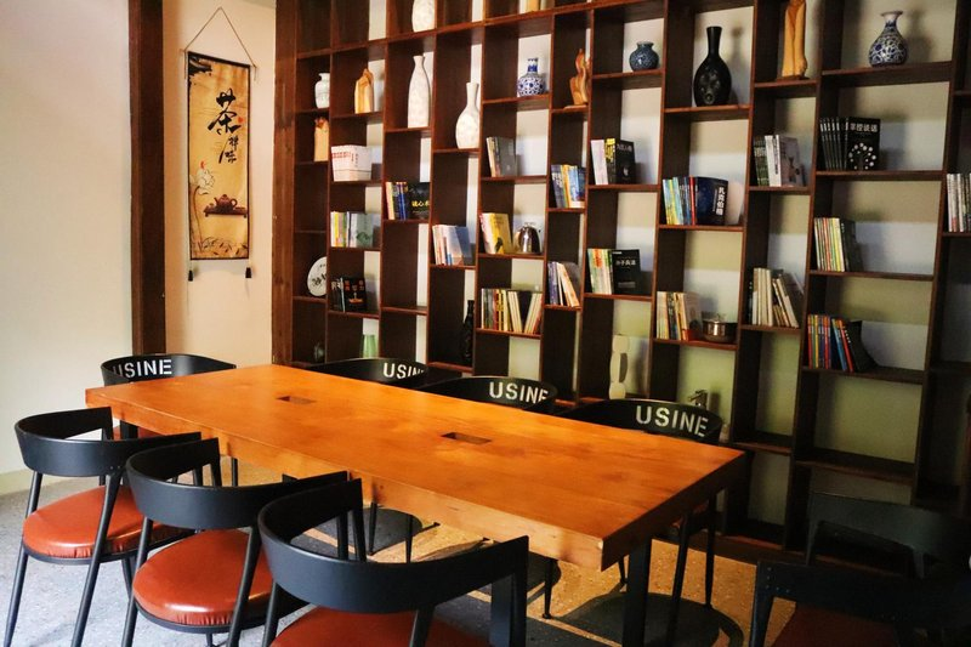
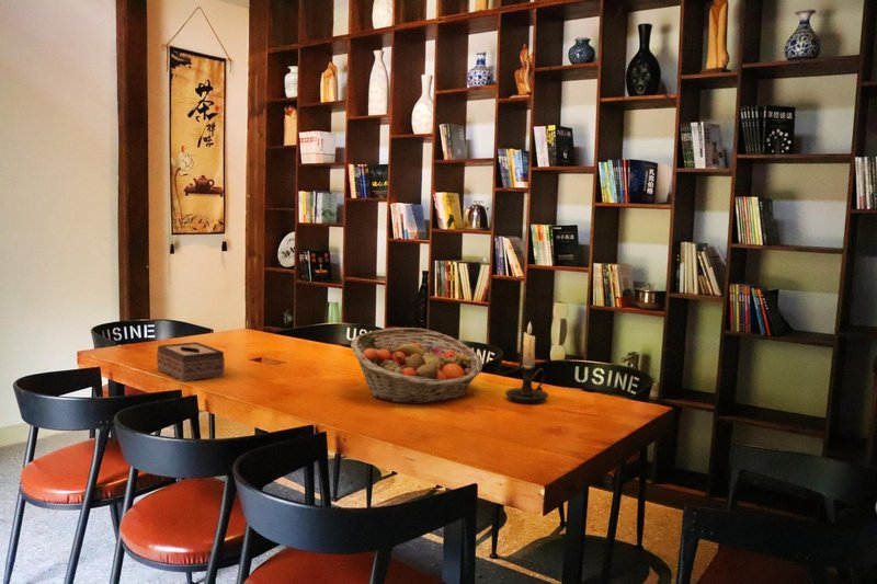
+ candle holder [504,320,549,404]
+ fruit basket [350,327,483,405]
+ tissue box [156,341,226,383]
